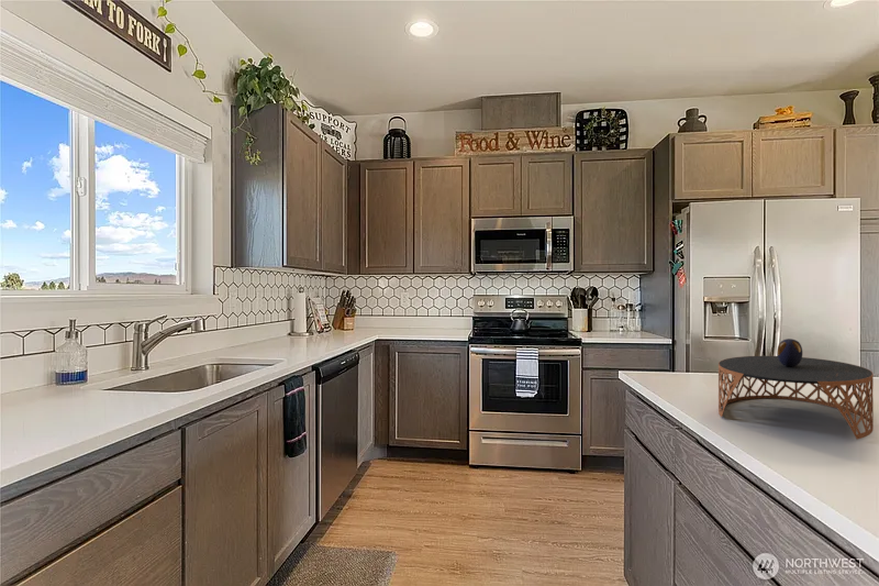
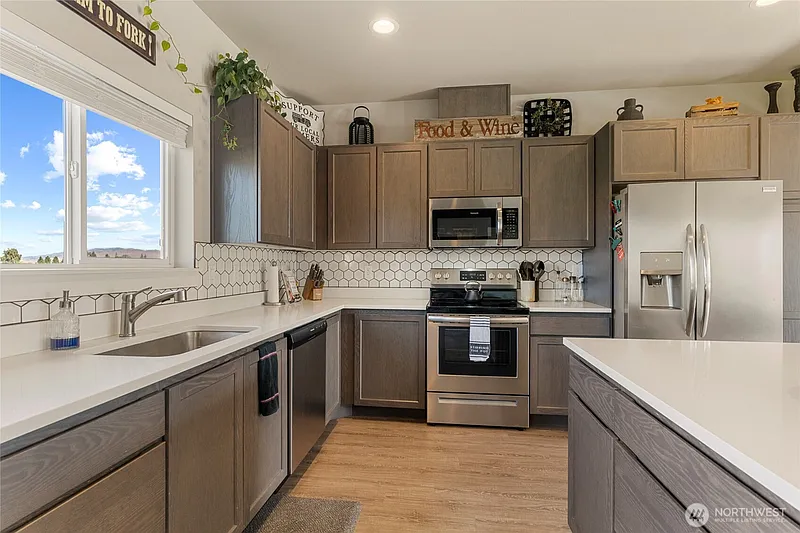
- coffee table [717,338,875,440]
